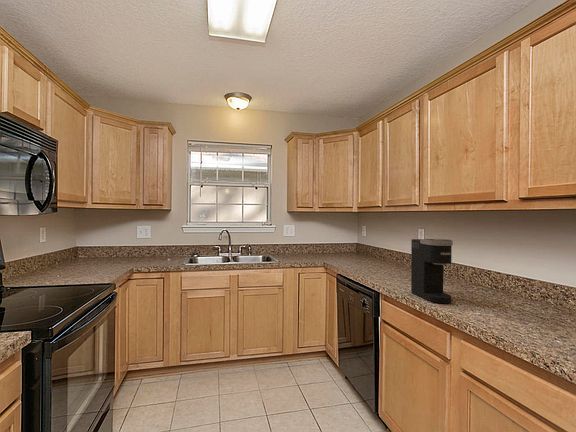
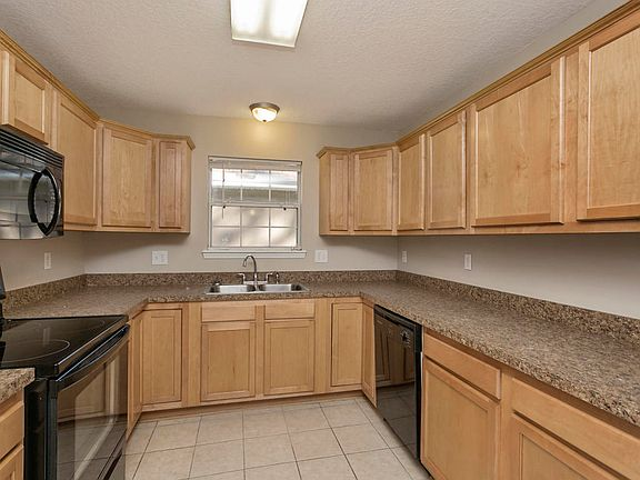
- coffee maker [410,238,454,305]
